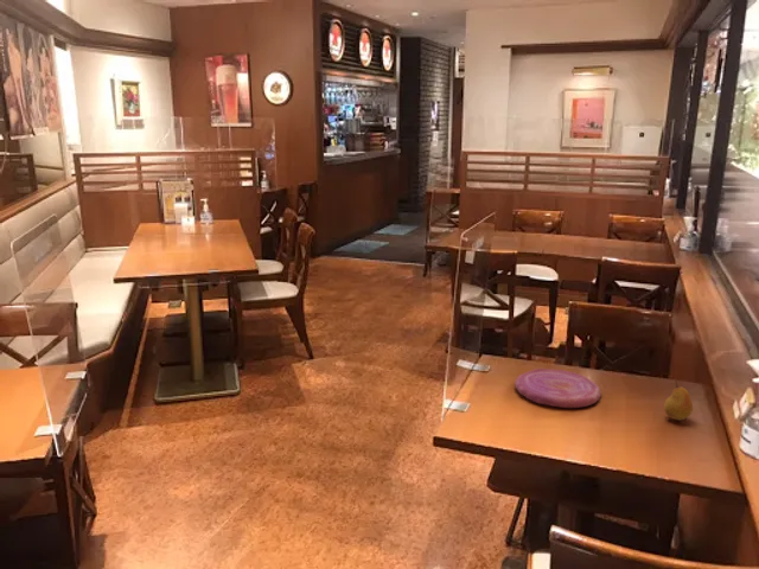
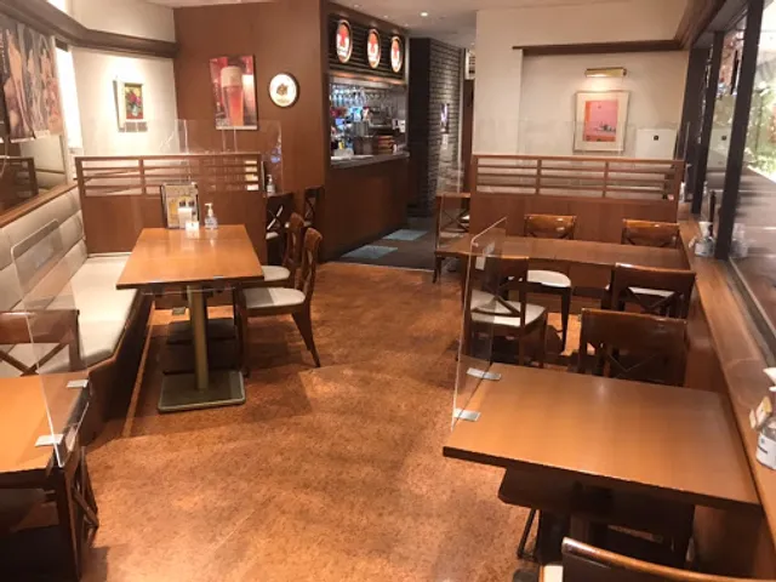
- fruit [663,377,694,421]
- plate [514,367,602,409]
